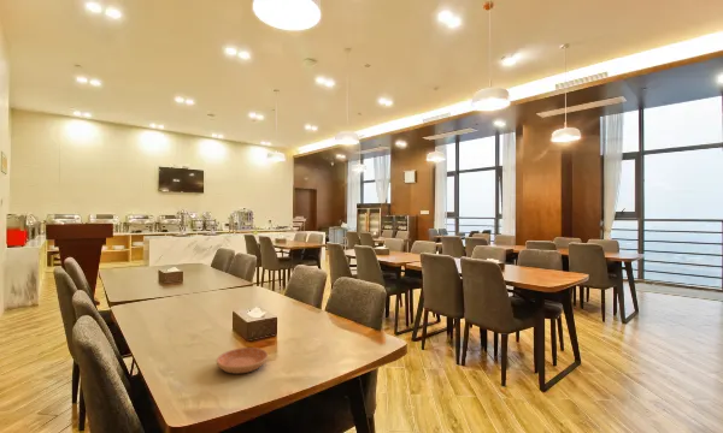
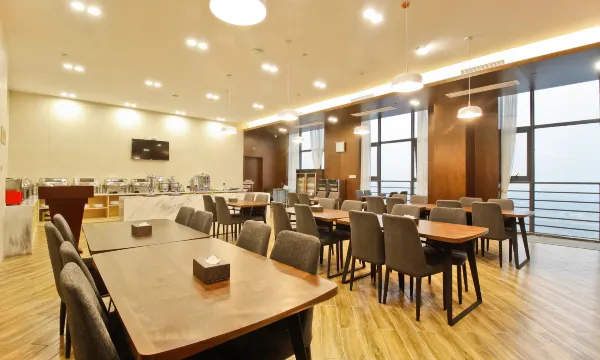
- saucer [216,346,269,375]
